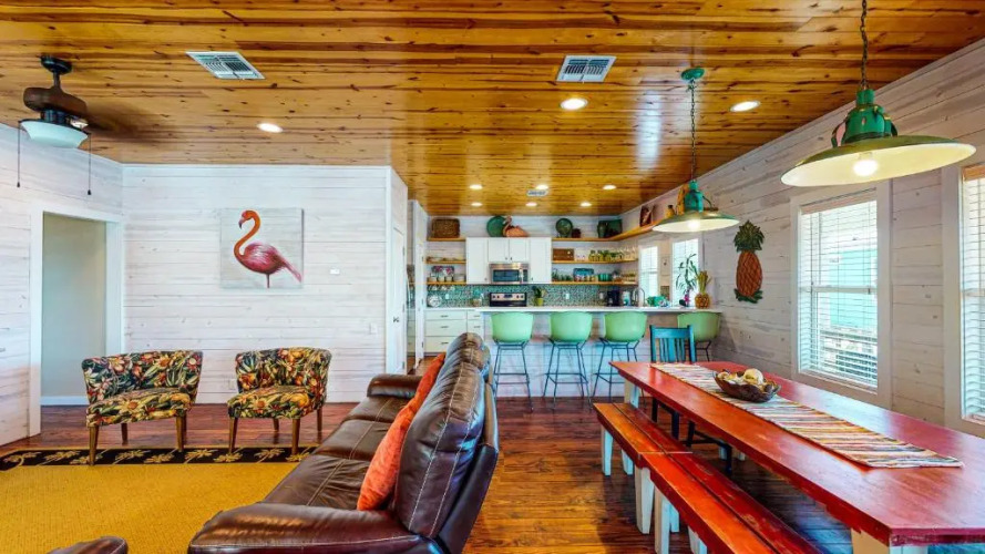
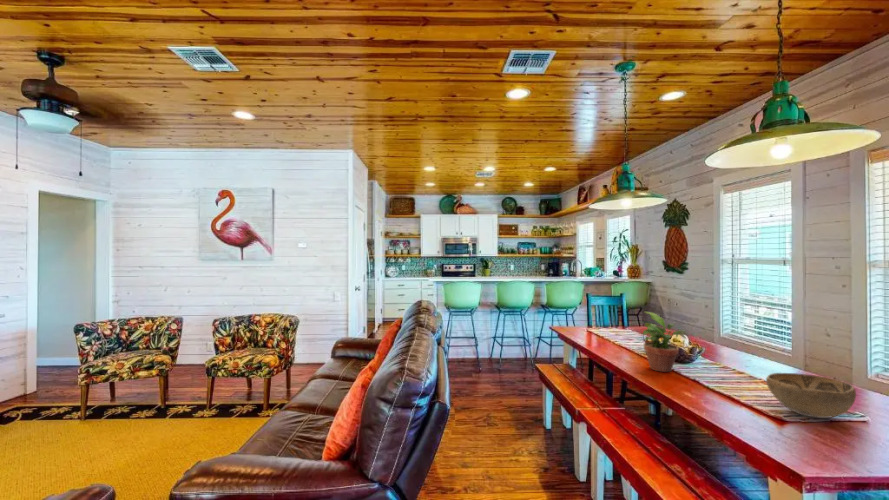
+ potted plant [640,311,688,373]
+ decorative bowl [765,372,857,419]
